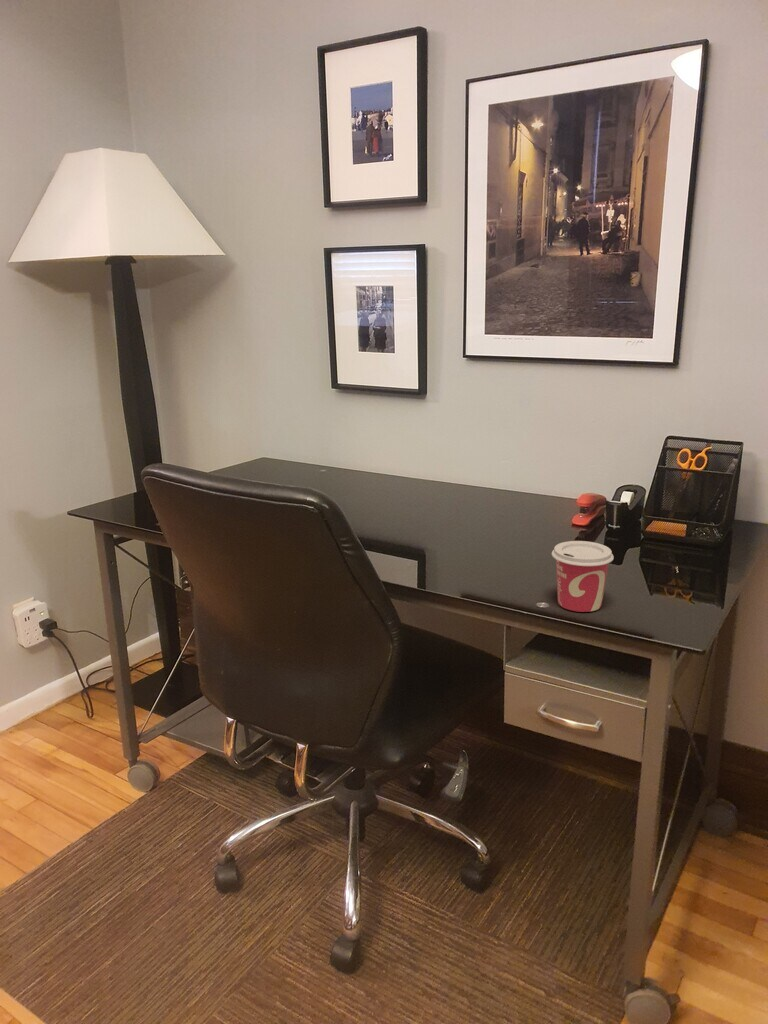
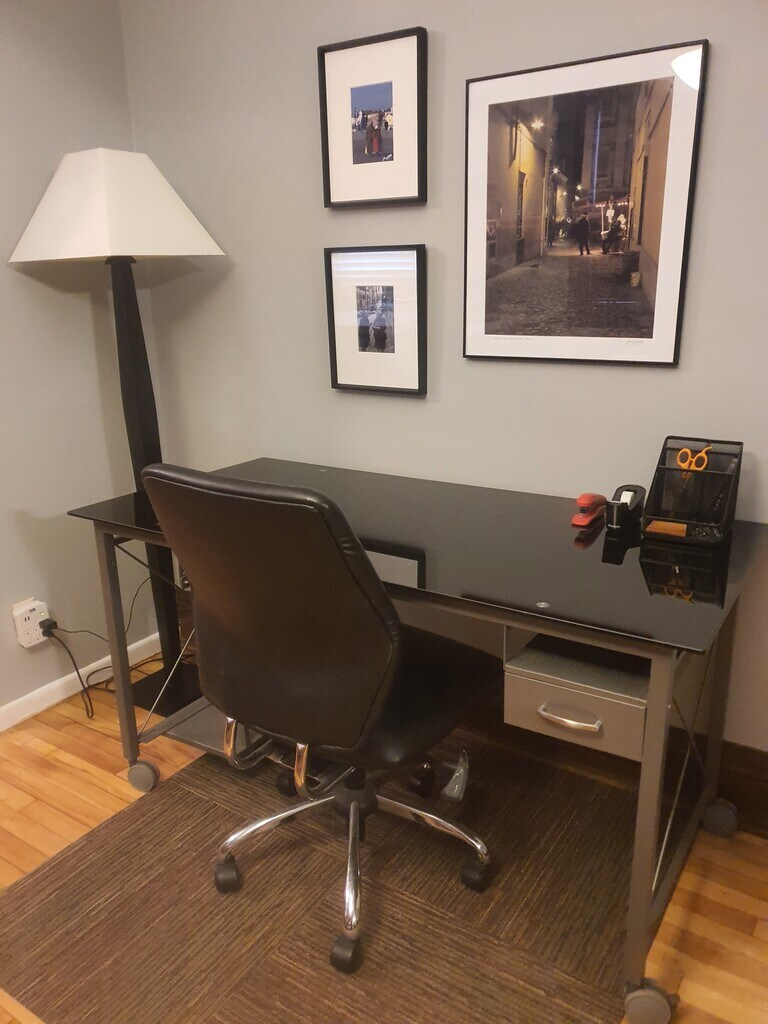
- cup [551,540,615,613]
